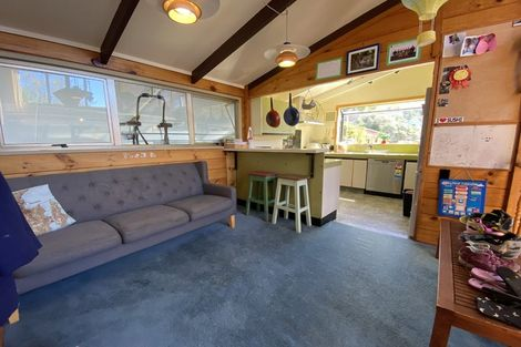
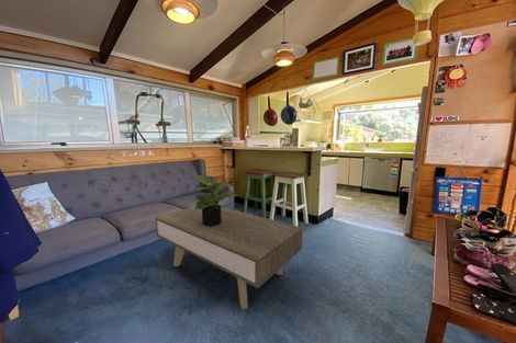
+ potted plant [193,174,239,227]
+ coffee table [155,205,304,310]
